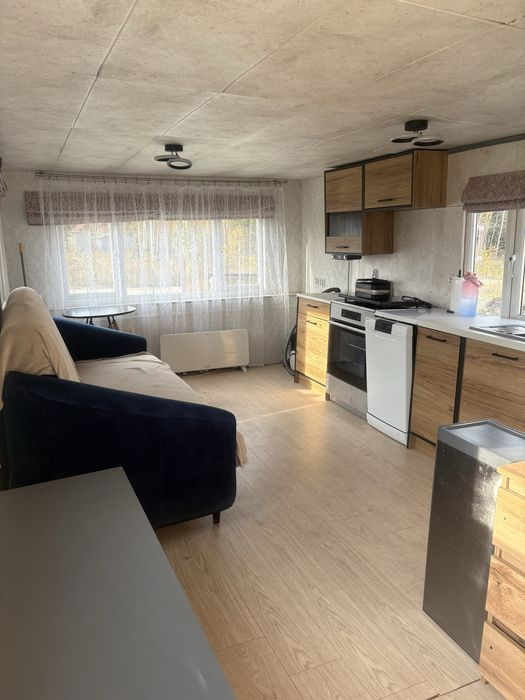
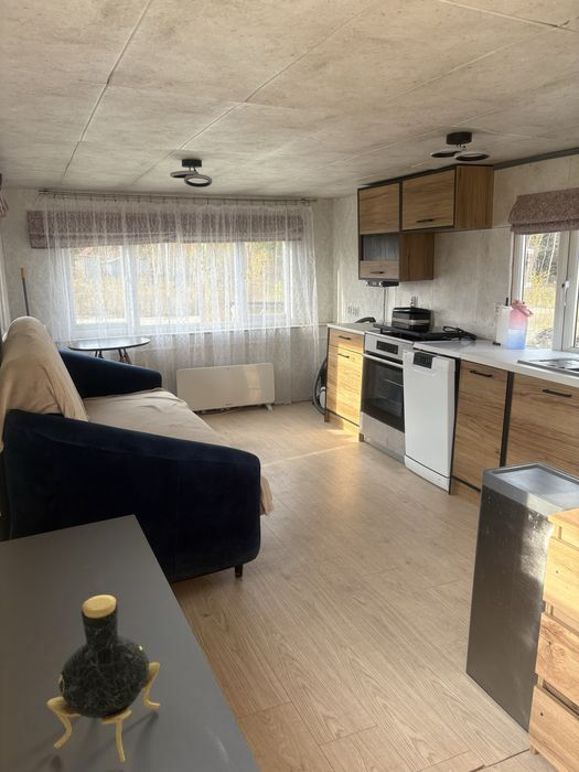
+ vase [46,594,161,763]
